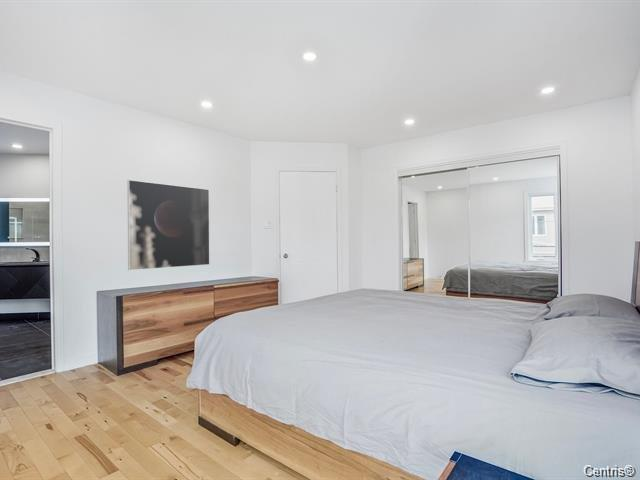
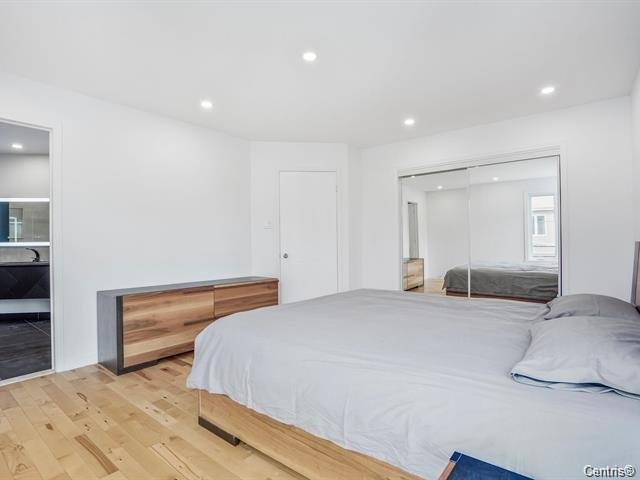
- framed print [127,179,211,271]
